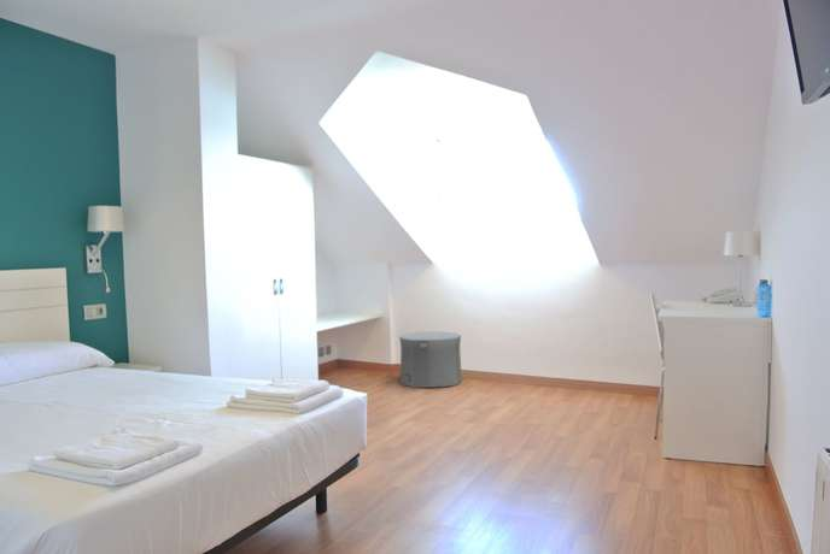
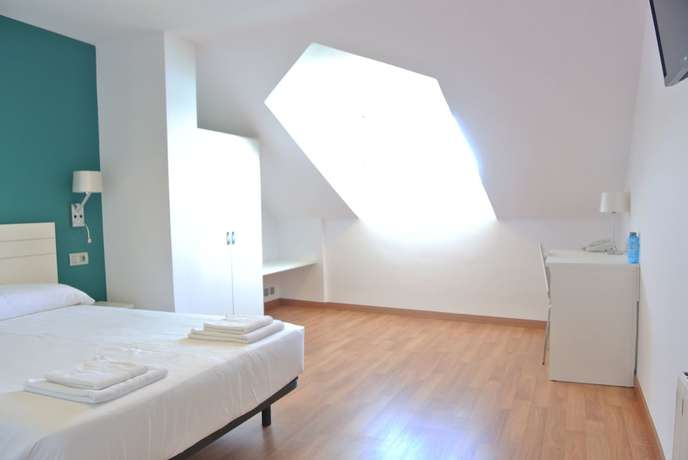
- trash can [398,330,463,389]
